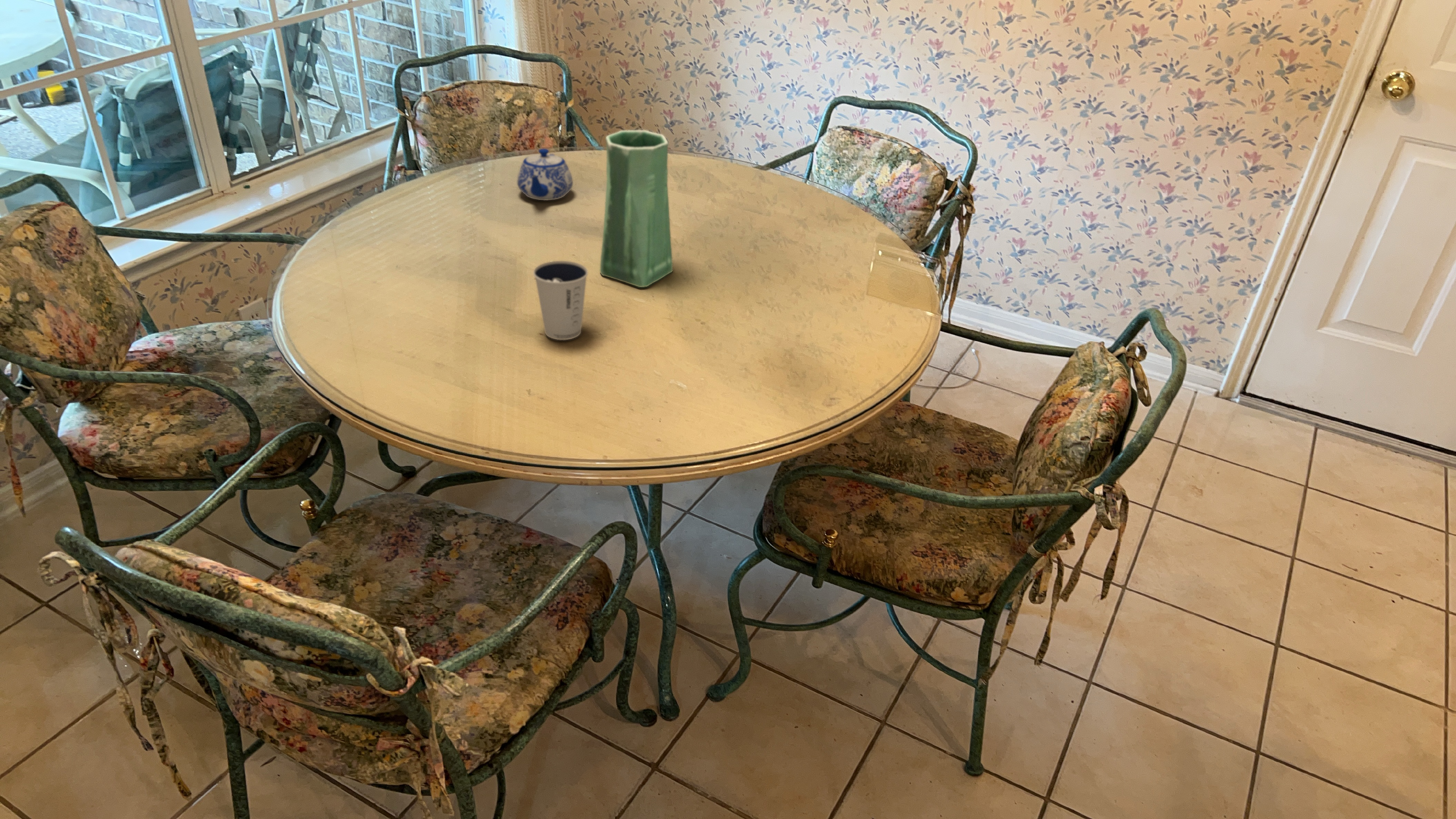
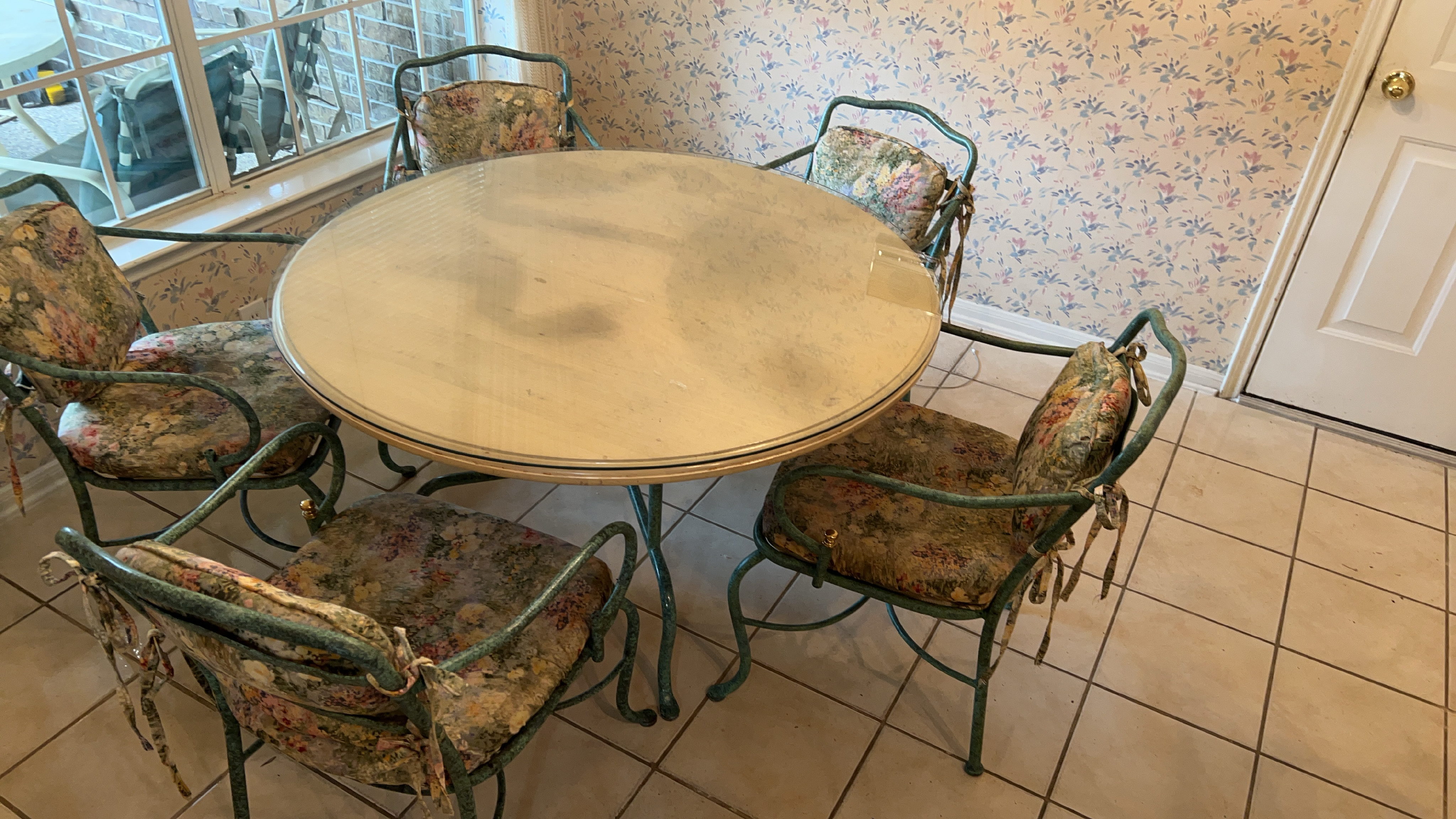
- teapot [517,148,573,201]
- vase [600,130,673,288]
- dixie cup [533,261,588,340]
